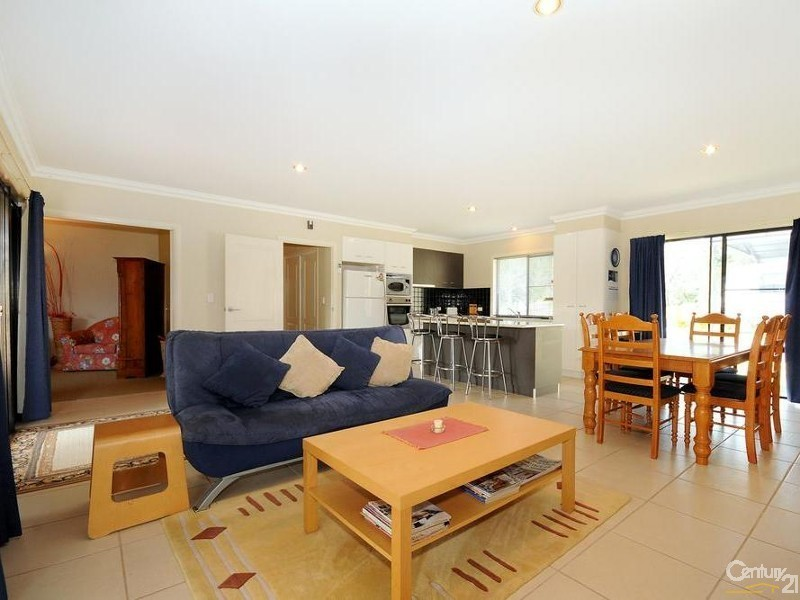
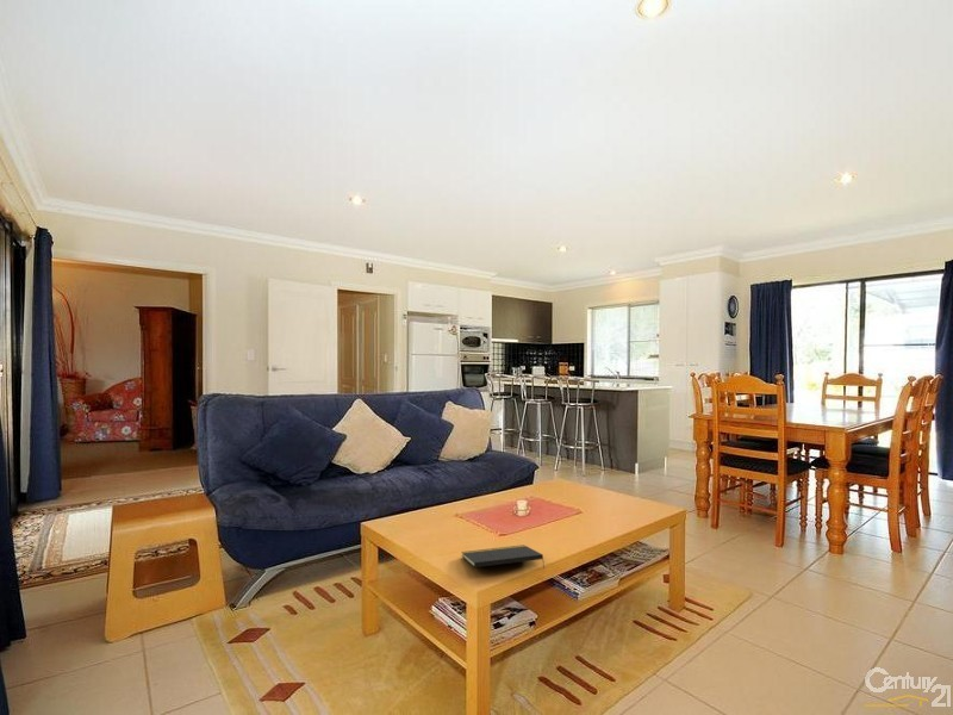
+ notepad [460,543,546,568]
